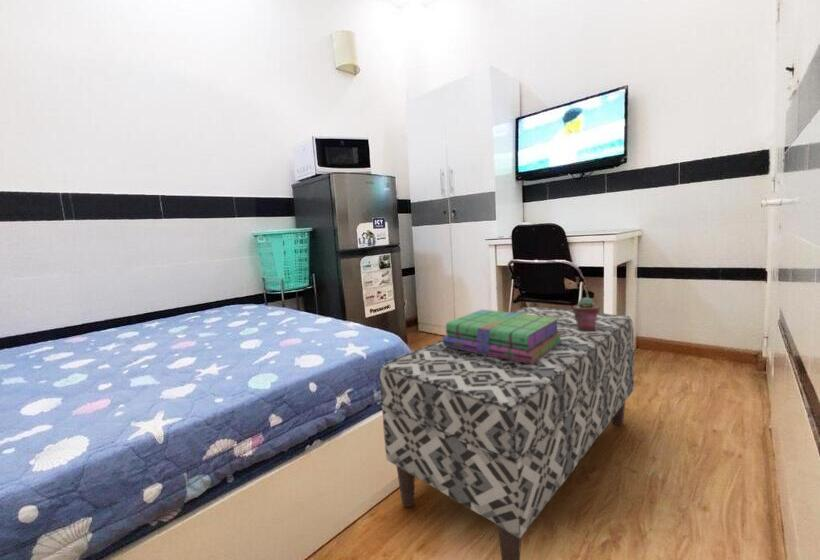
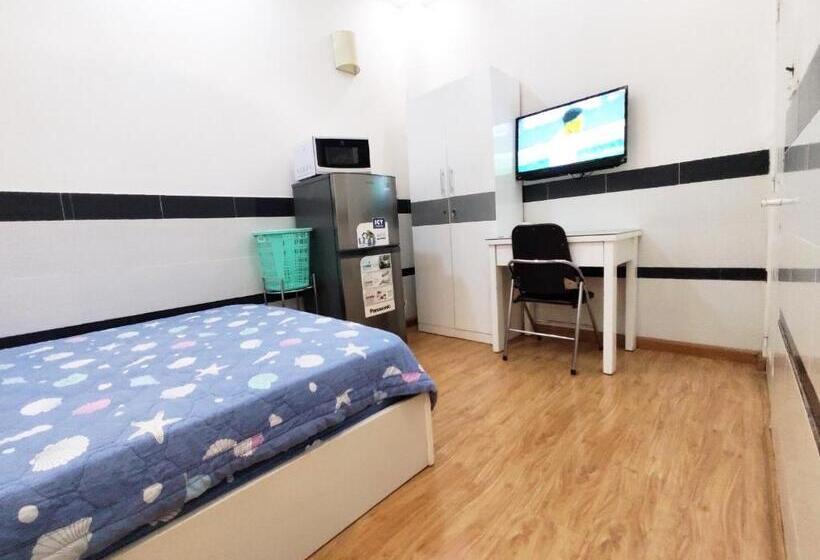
- stack of books [442,308,562,364]
- bench [379,305,635,560]
- potted succulent [572,296,600,330]
